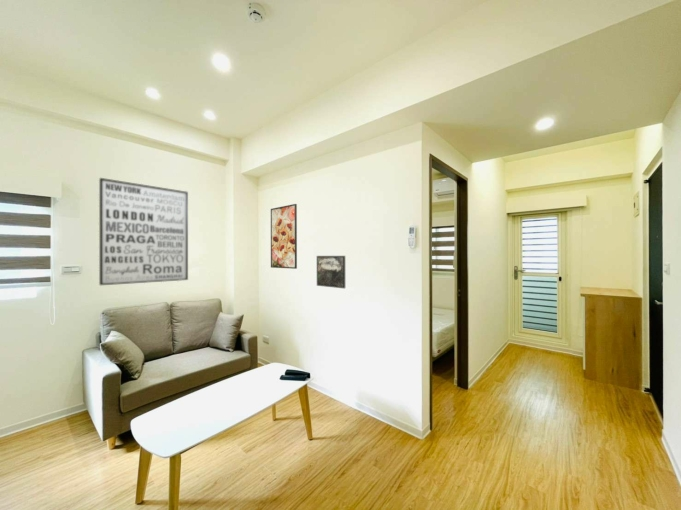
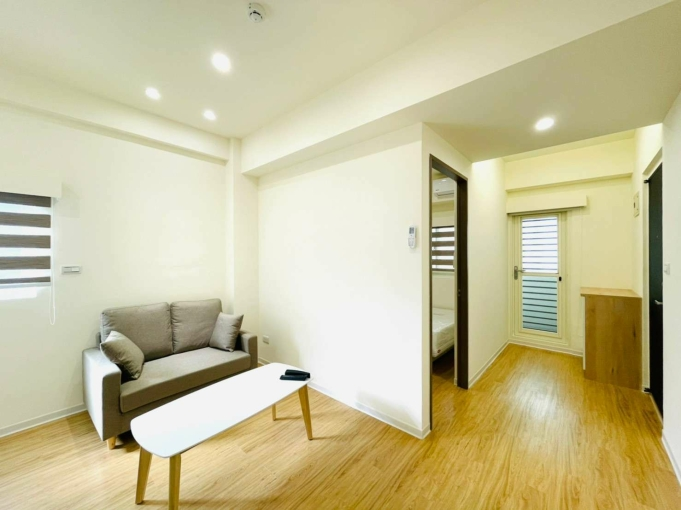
- wall art [98,177,189,286]
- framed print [316,255,346,289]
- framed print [270,203,298,270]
